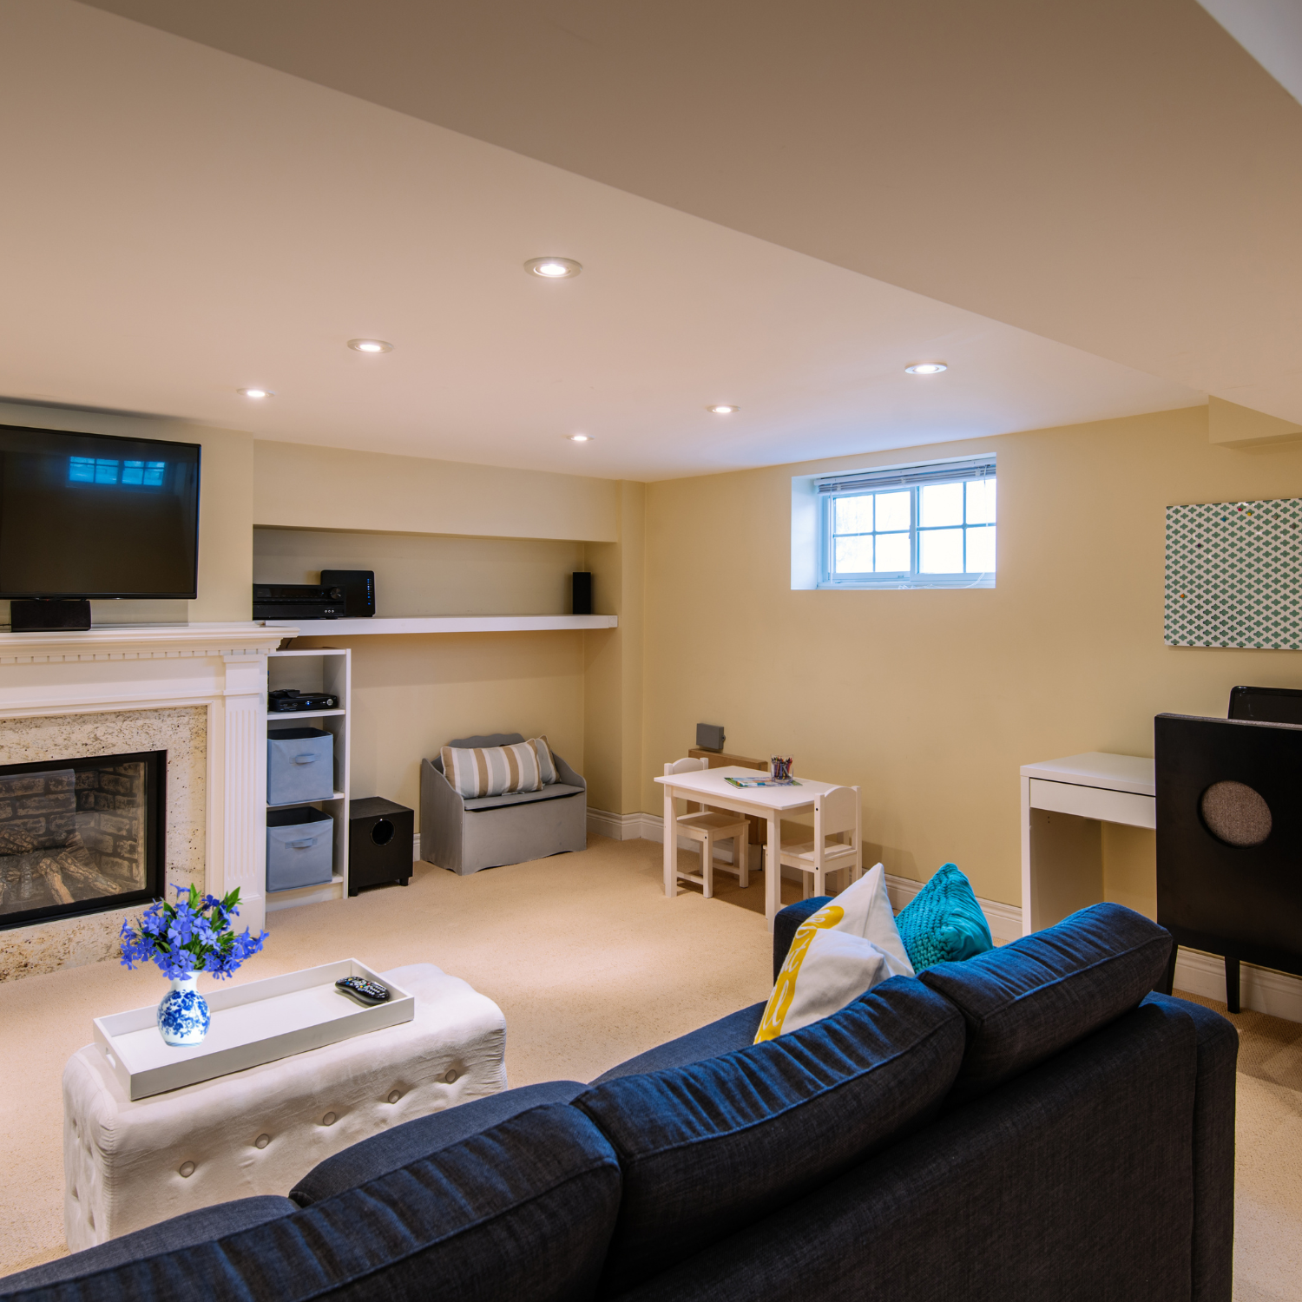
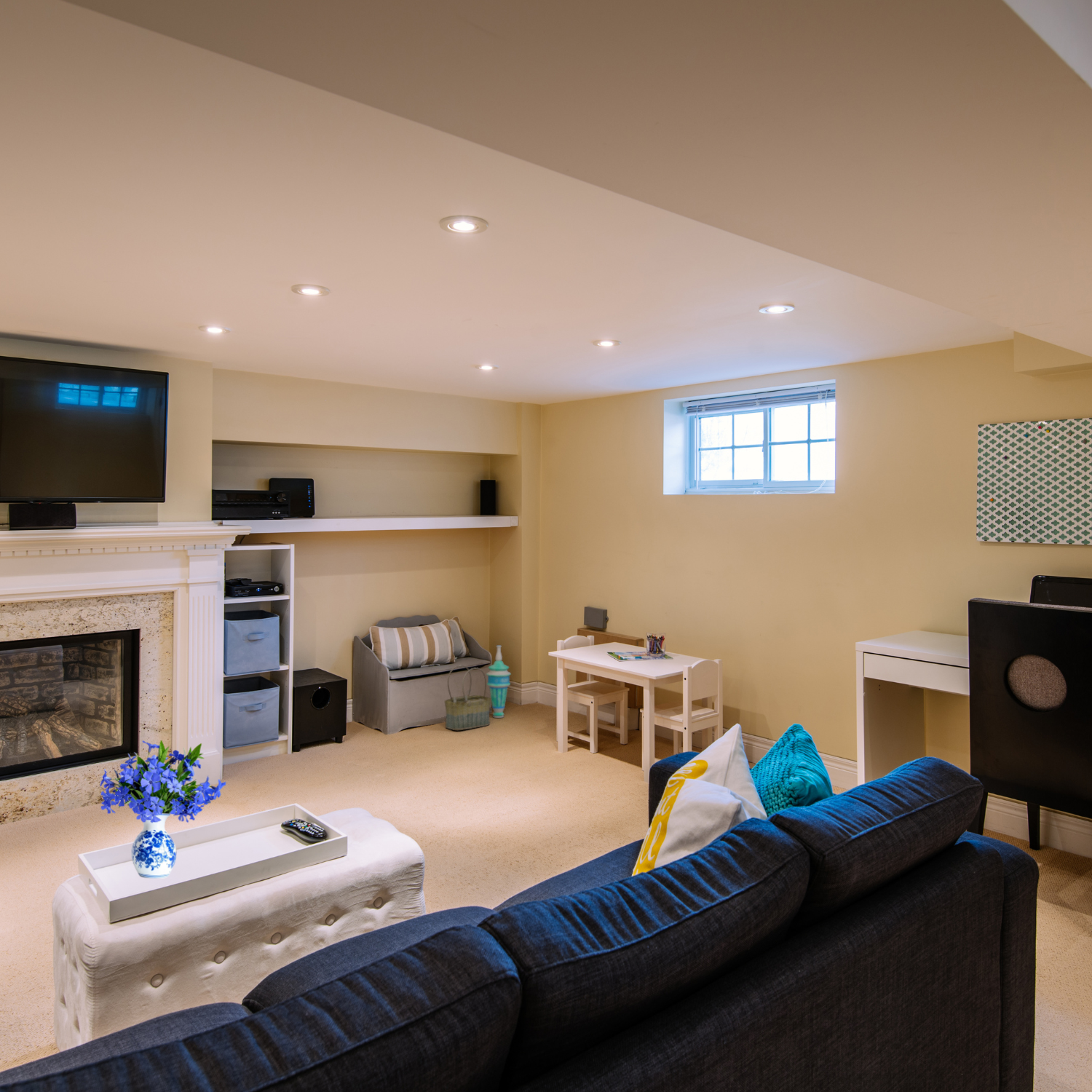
+ basket [444,665,491,731]
+ vase [486,644,512,719]
